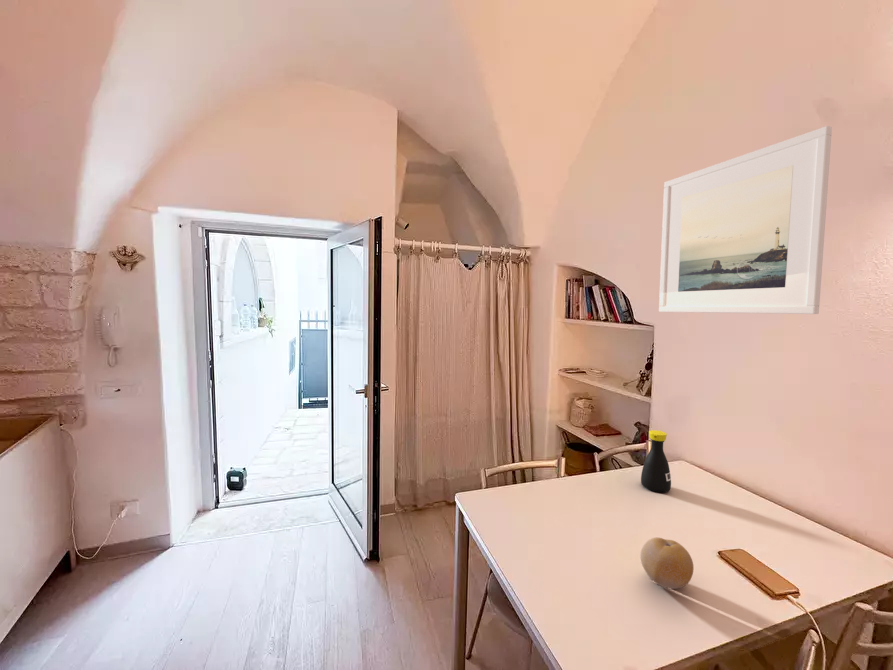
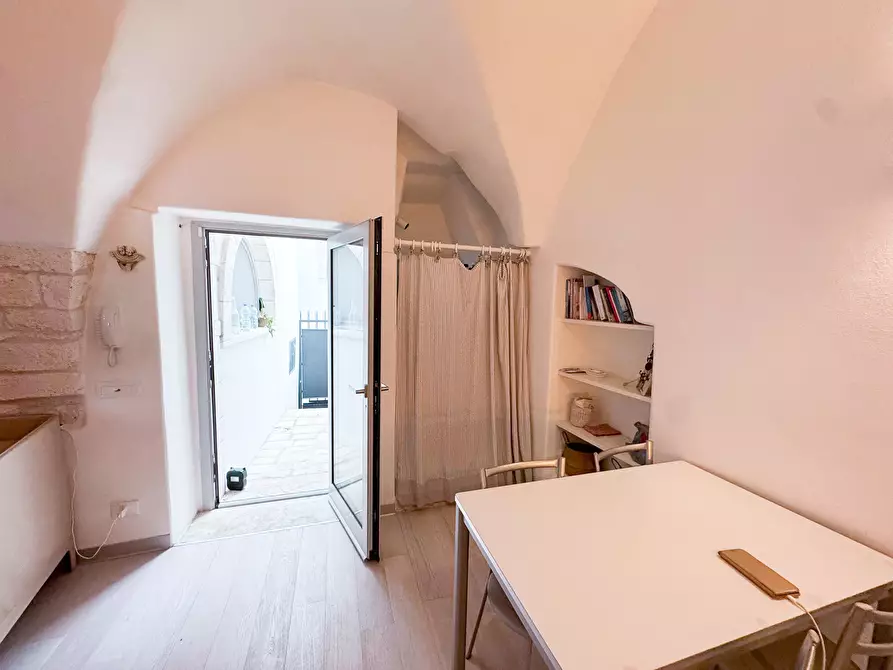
- fruit [639,537,695,590]
- bottle [640,429,672,493]
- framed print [658,125,833,315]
